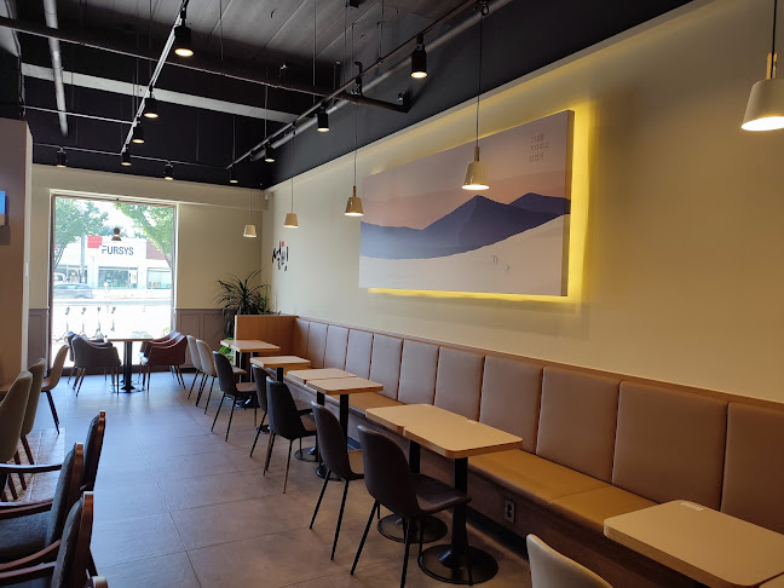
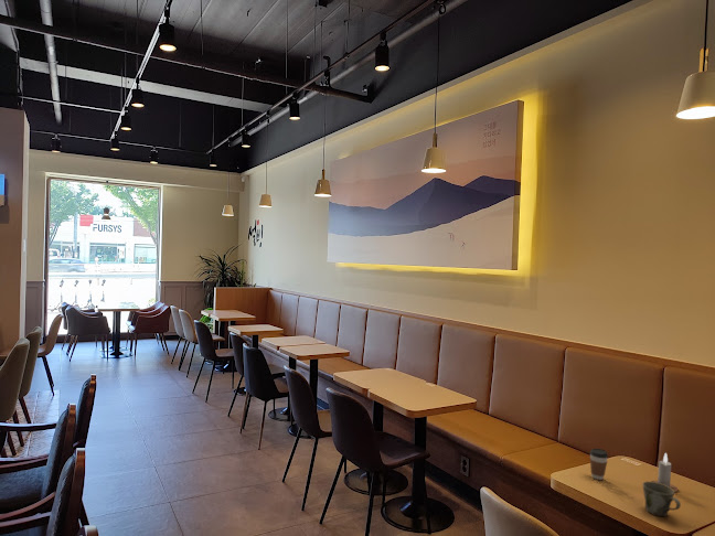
+ mug [642,481,682,518]
+ candle [650,452,679,493]
+ coffee cup [589,448,609,481]
